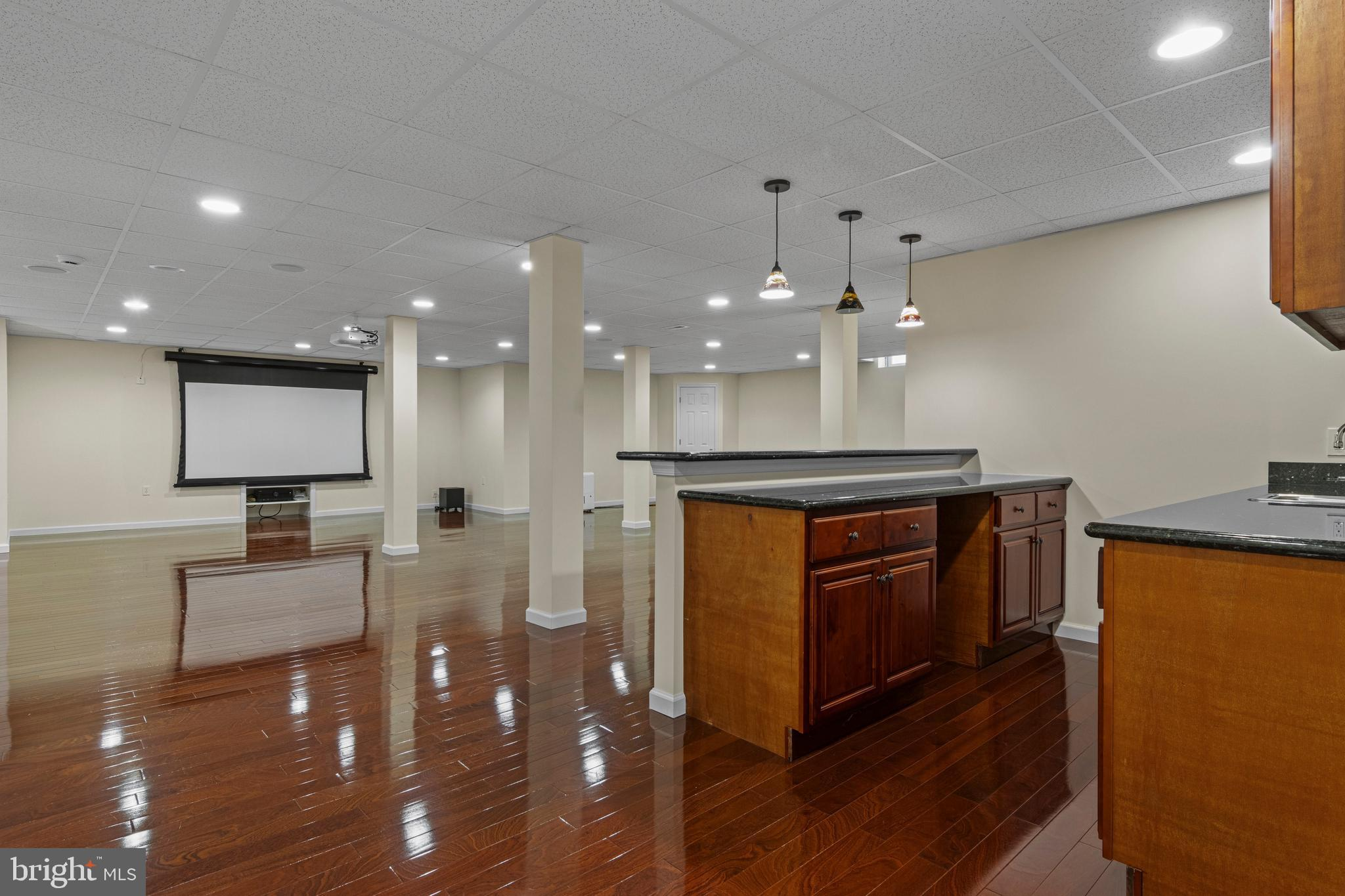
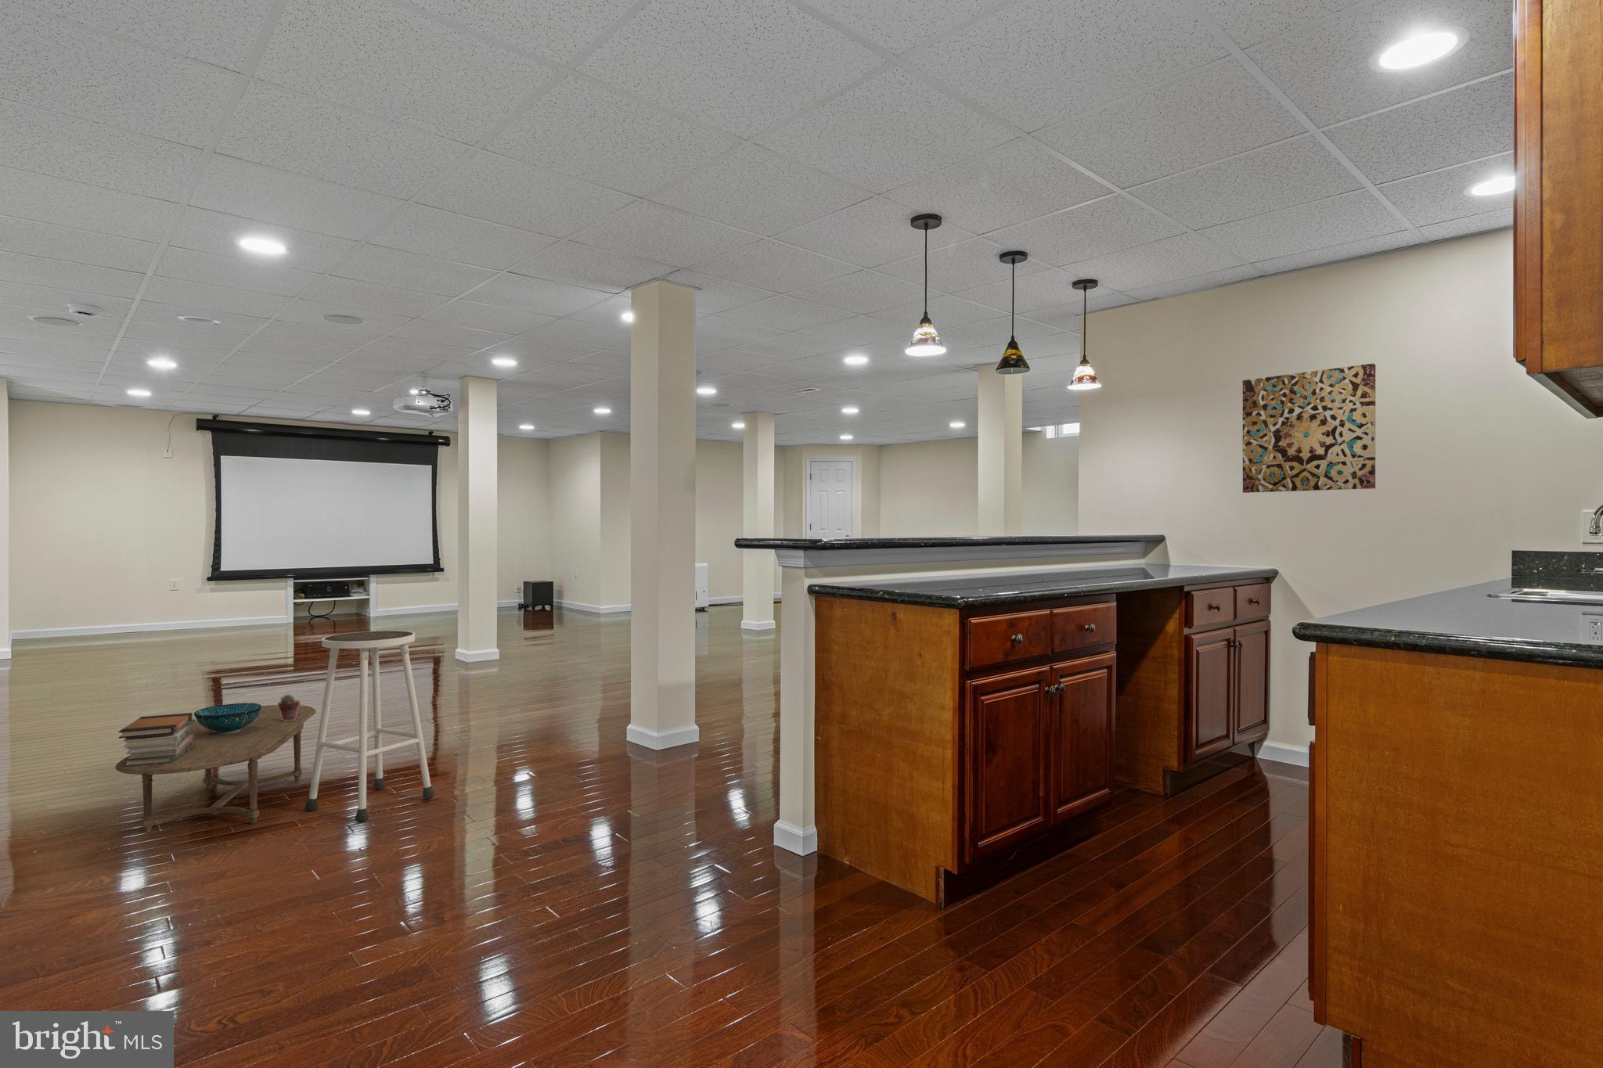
+ book stack [118,712,195,766]
+ wall art [1242,364,1377,493]
+ coffee table [116,704,317,833]
+ stool [304,629,436,824]
+ potted succulent [277,694,300,721]
+ decorative bowl [193,702,262,734]
